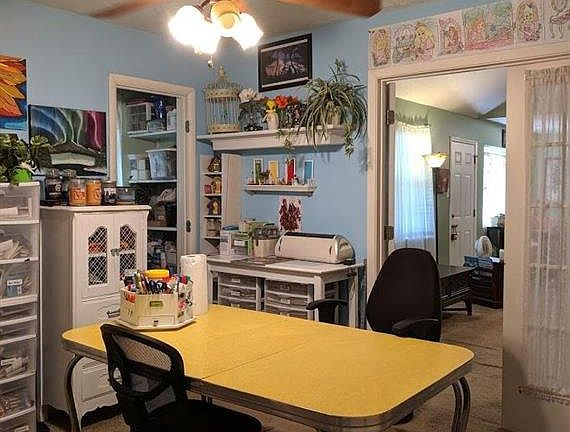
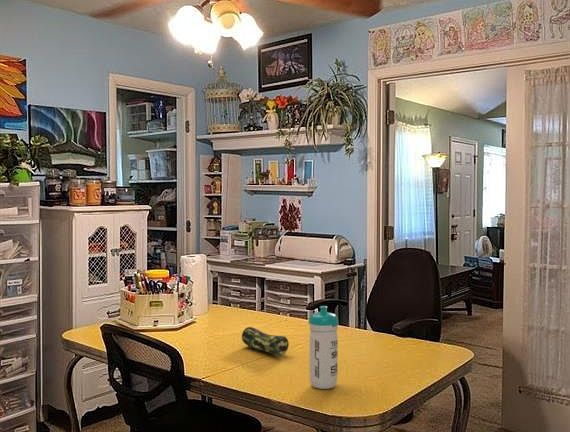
+ pencil case [241,326,290,356]
+ water bottle [308,305,340,390]
